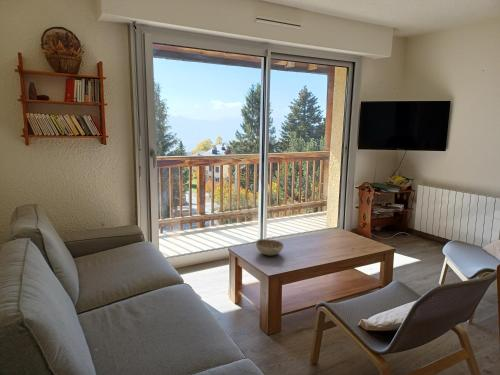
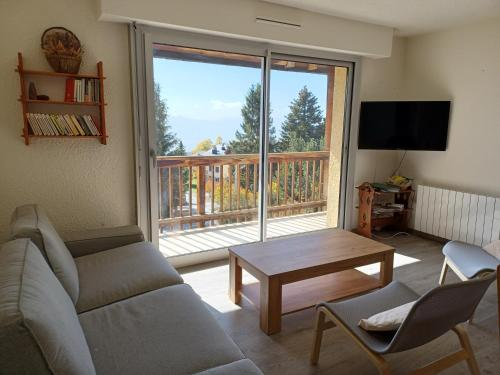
- decorative bowl [255,238,285,257]
